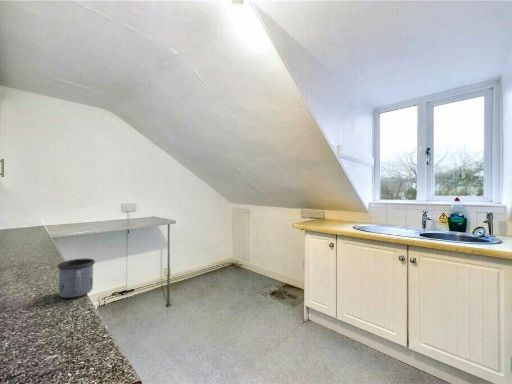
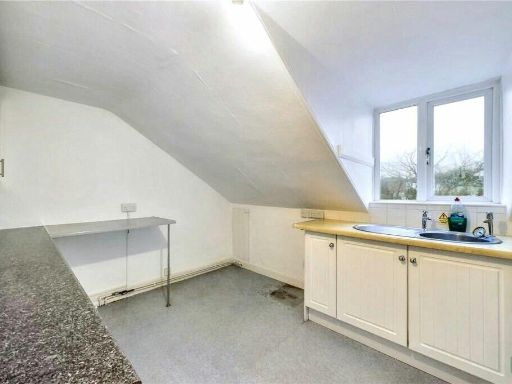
- mug [56,257,96,299]
